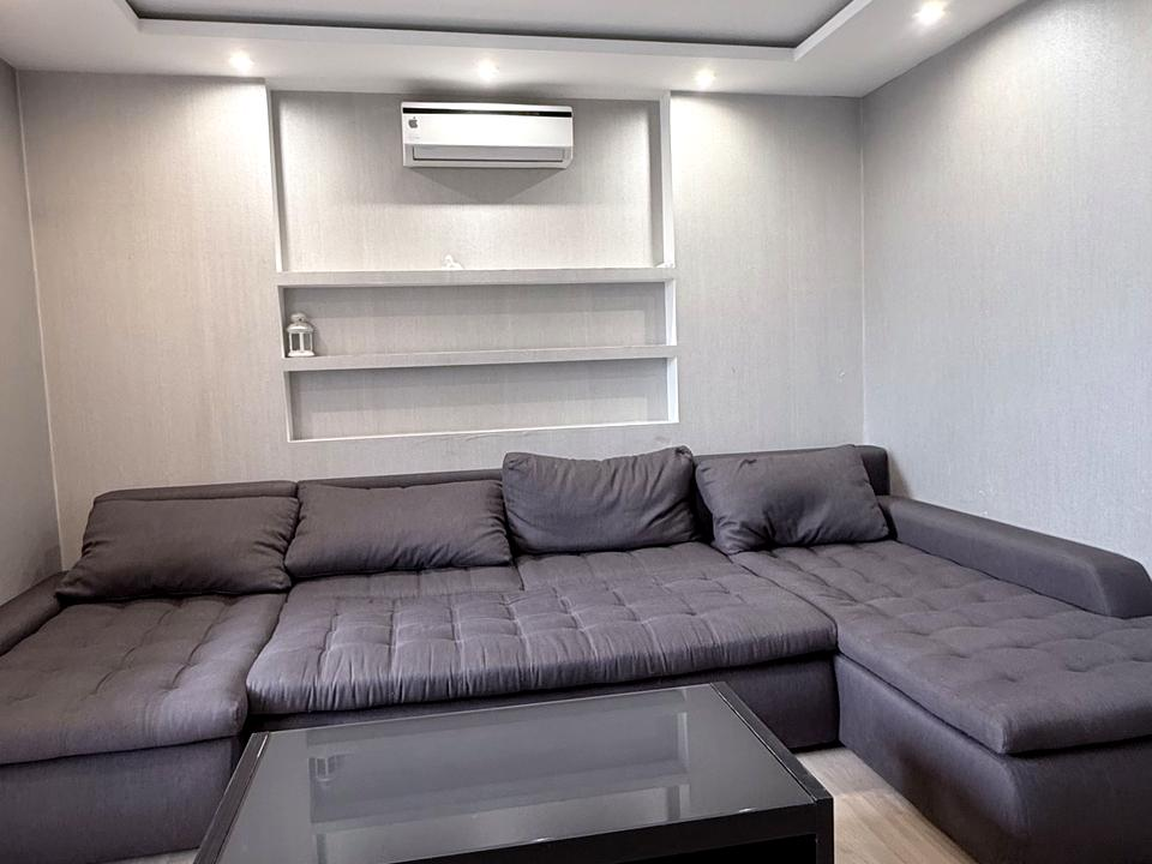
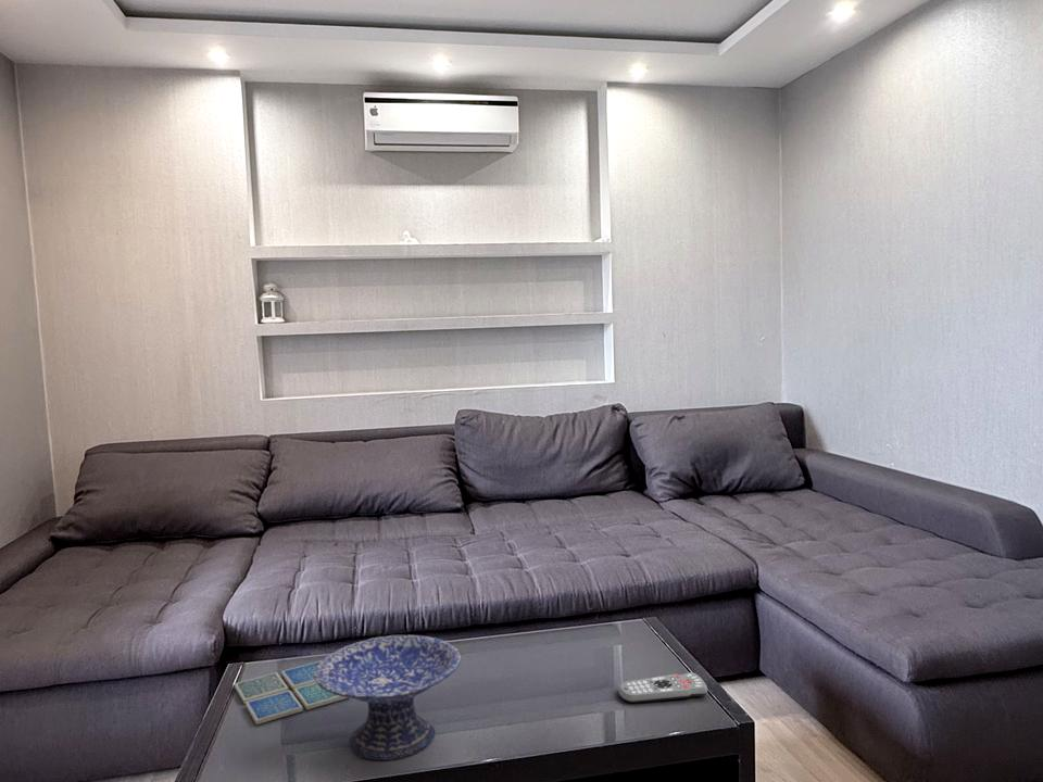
+ decorative bowl [314,634,463,761]
+ remote control [618,671,708,704]
+ drink coaster [234,659,349,726]
